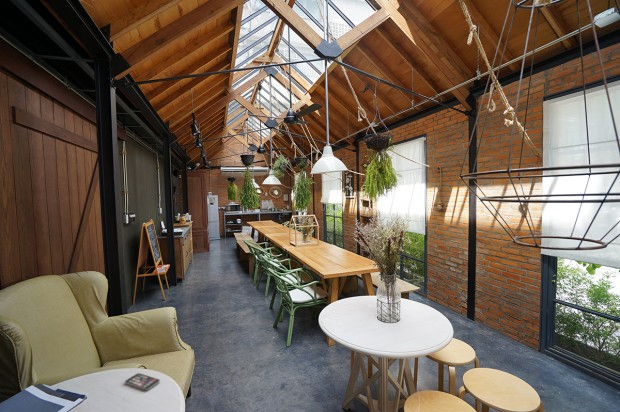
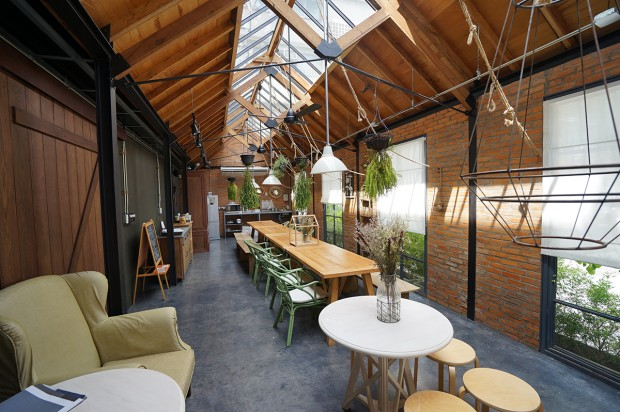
- smartphone [124,372,161,392]
